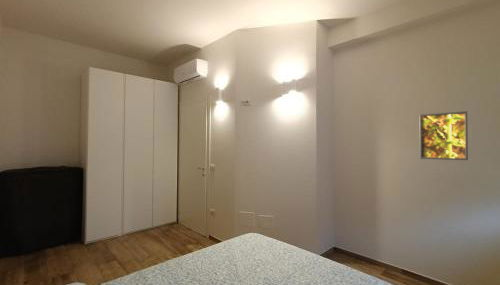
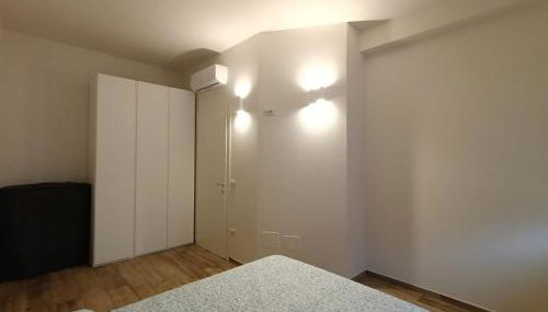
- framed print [419,110,469,161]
